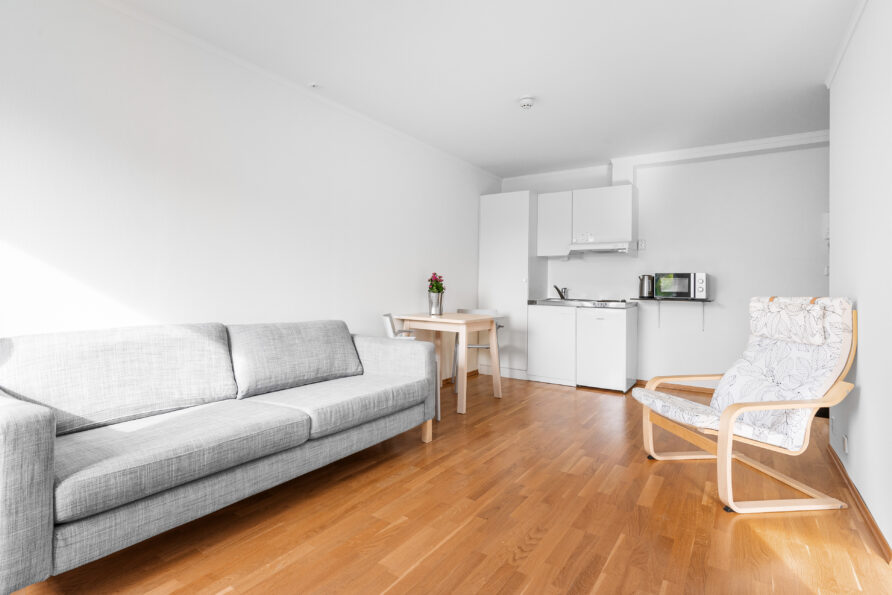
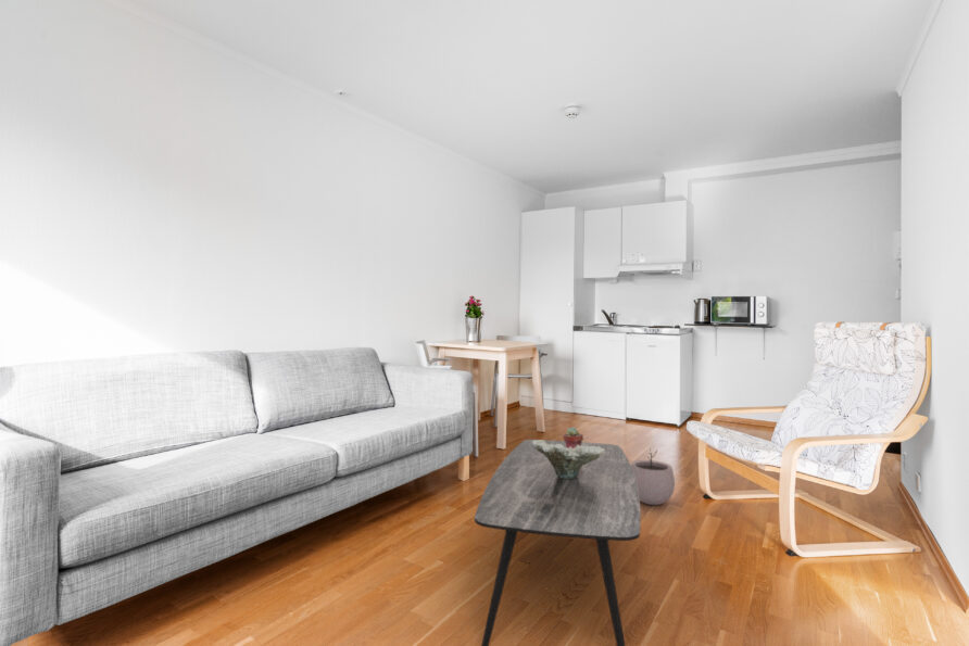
+ plant pot [630,448,676,506]
+ potted succulent [563,427,584,448]
+ coffee table [474,439,642,646]
+ decorative bowl [532,439,605,479]
